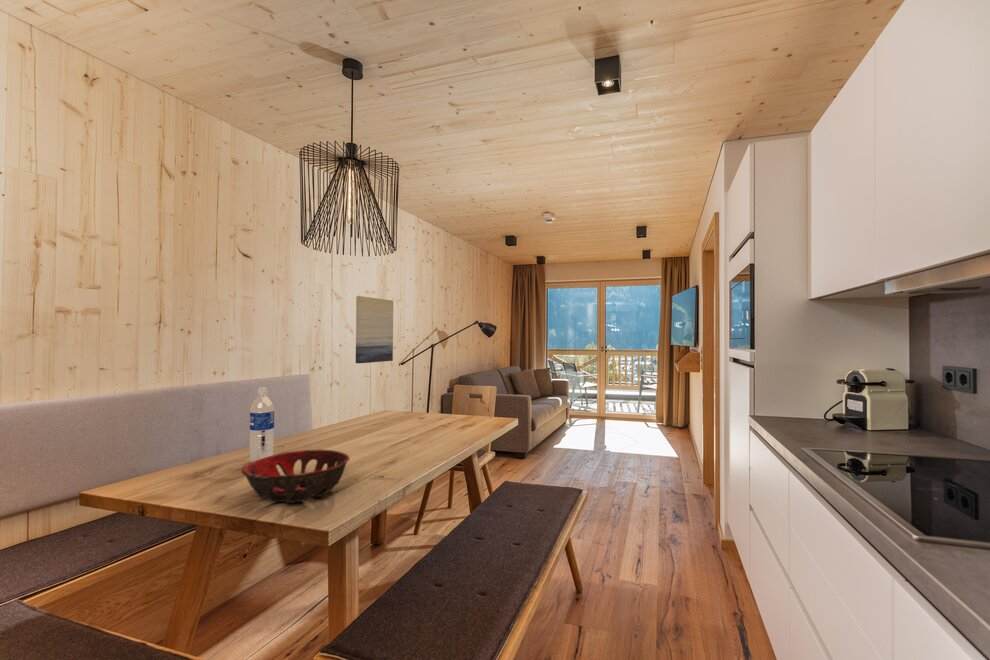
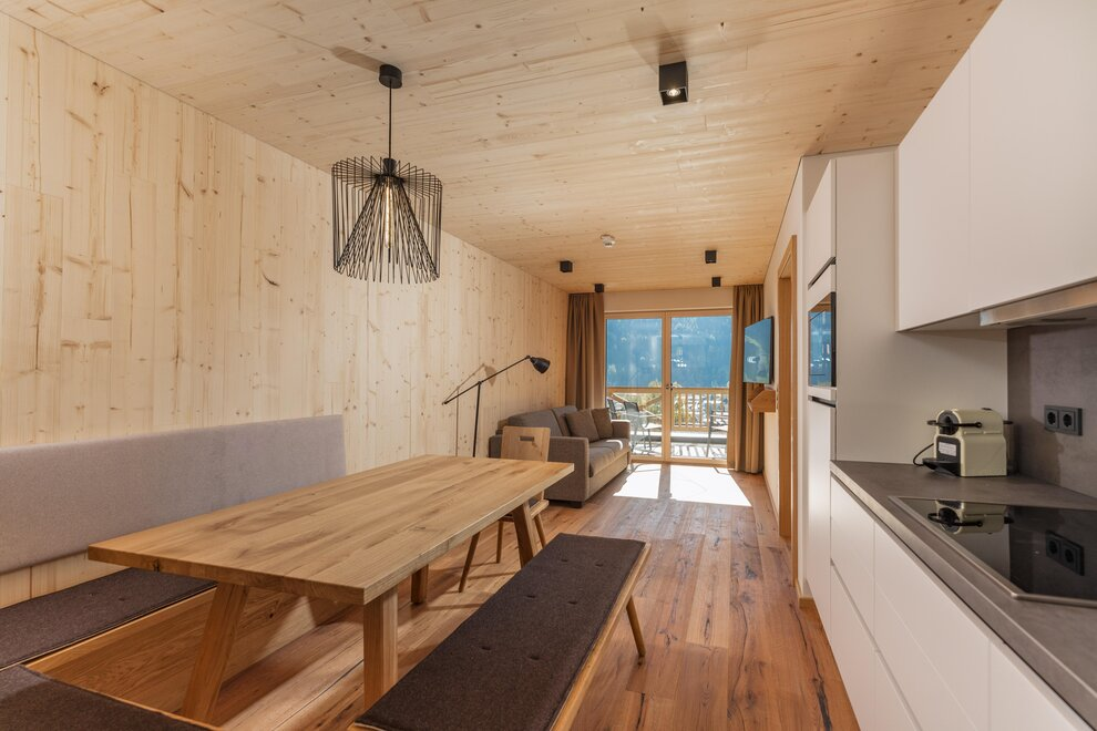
- decorative bowl [241,448,351,504]
- water bottle [249,387,275,463]
- wall art [355,295,394,364]
